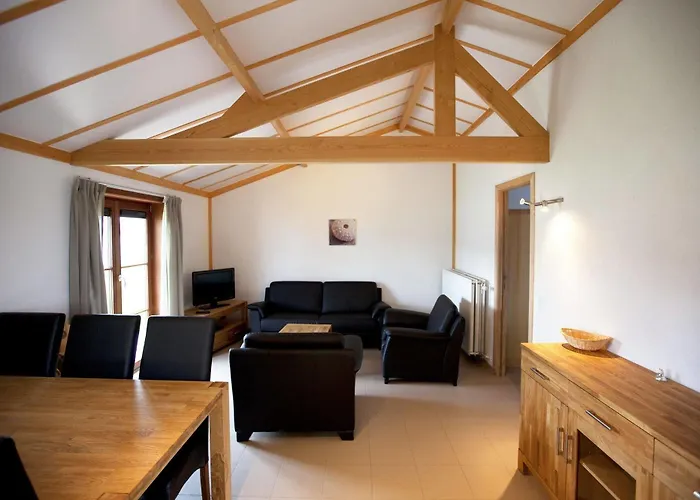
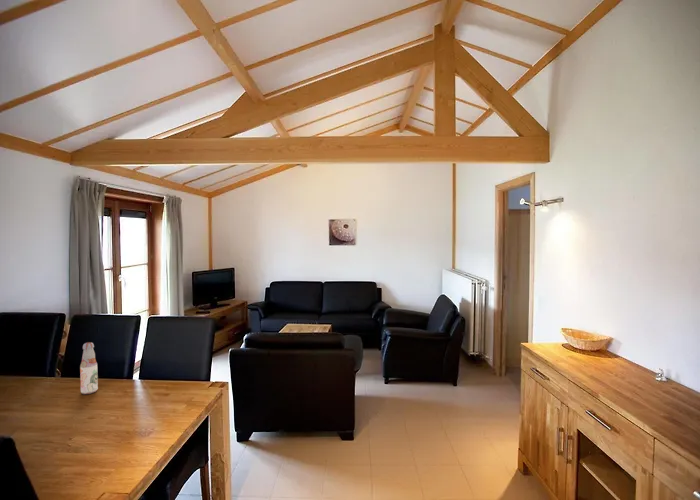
+ bottle [79,341,99,395]
